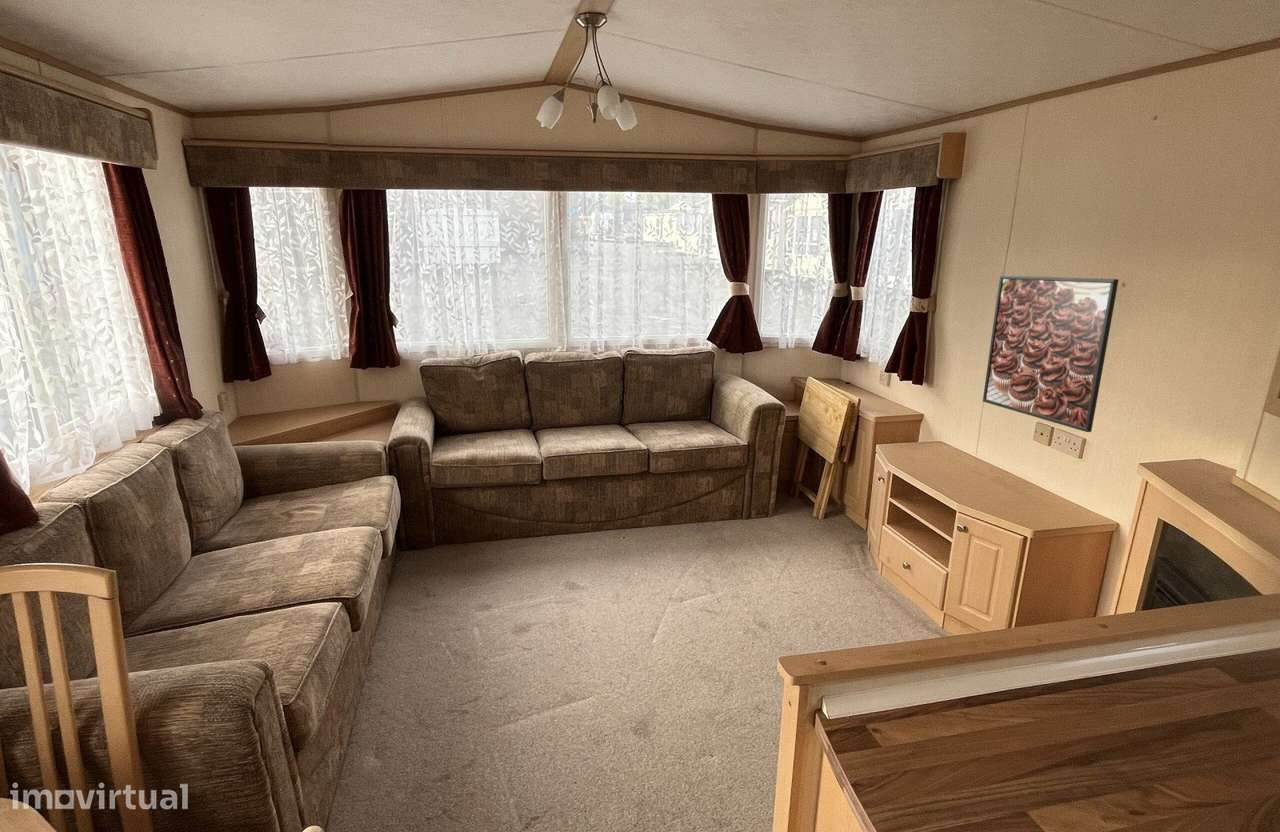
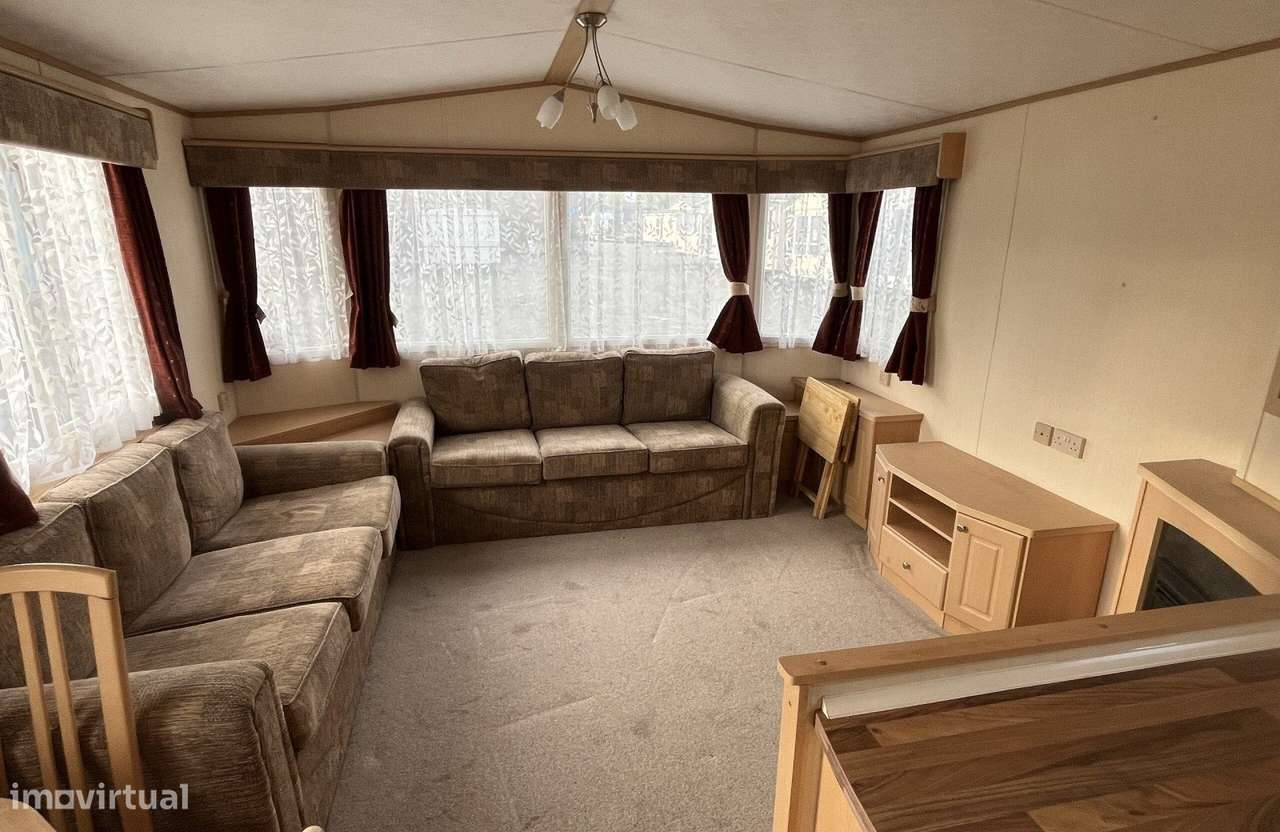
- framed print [982,275,1120,433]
